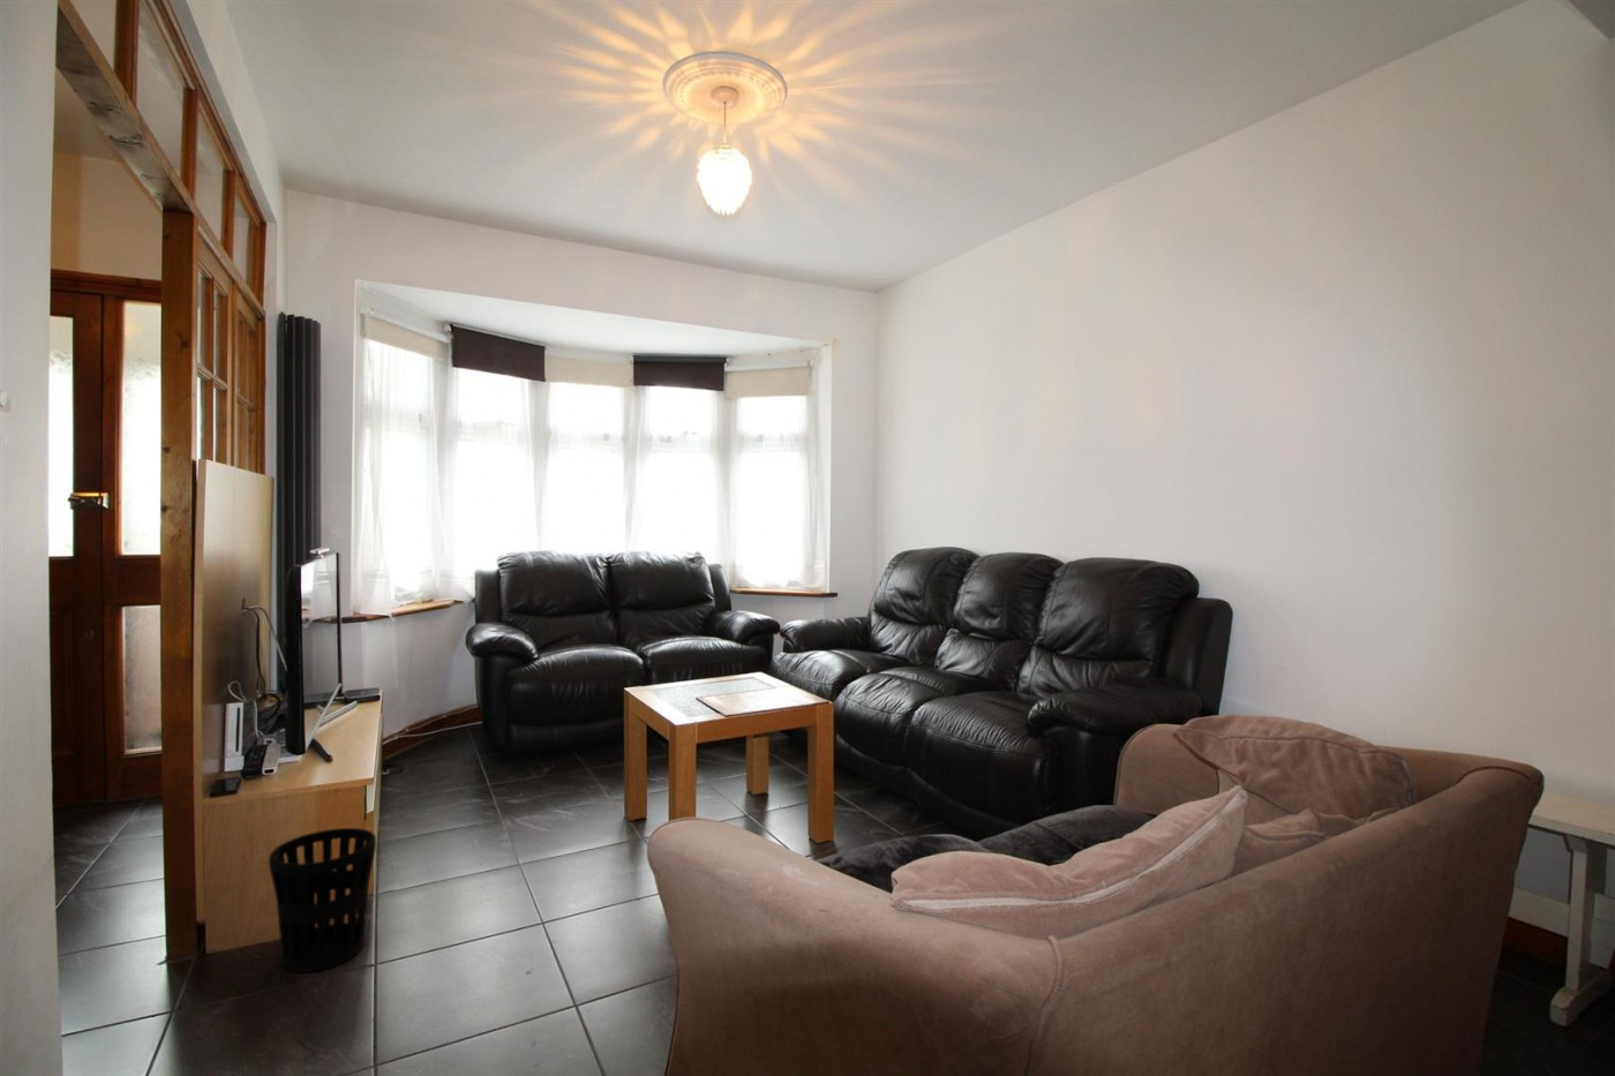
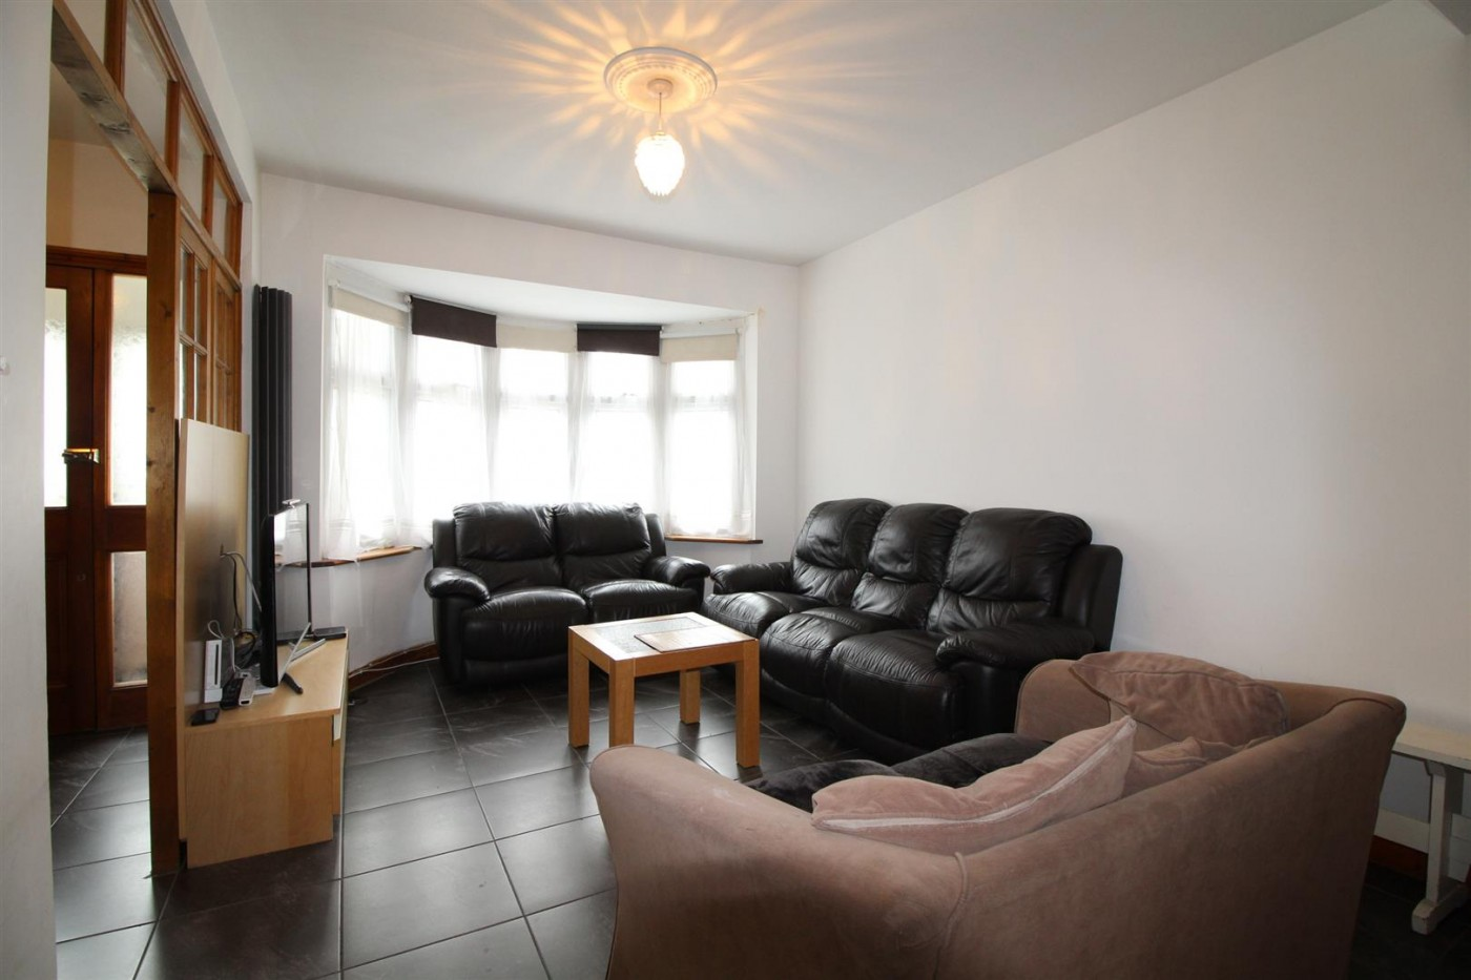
- wastebasket [268,827,377,974]
